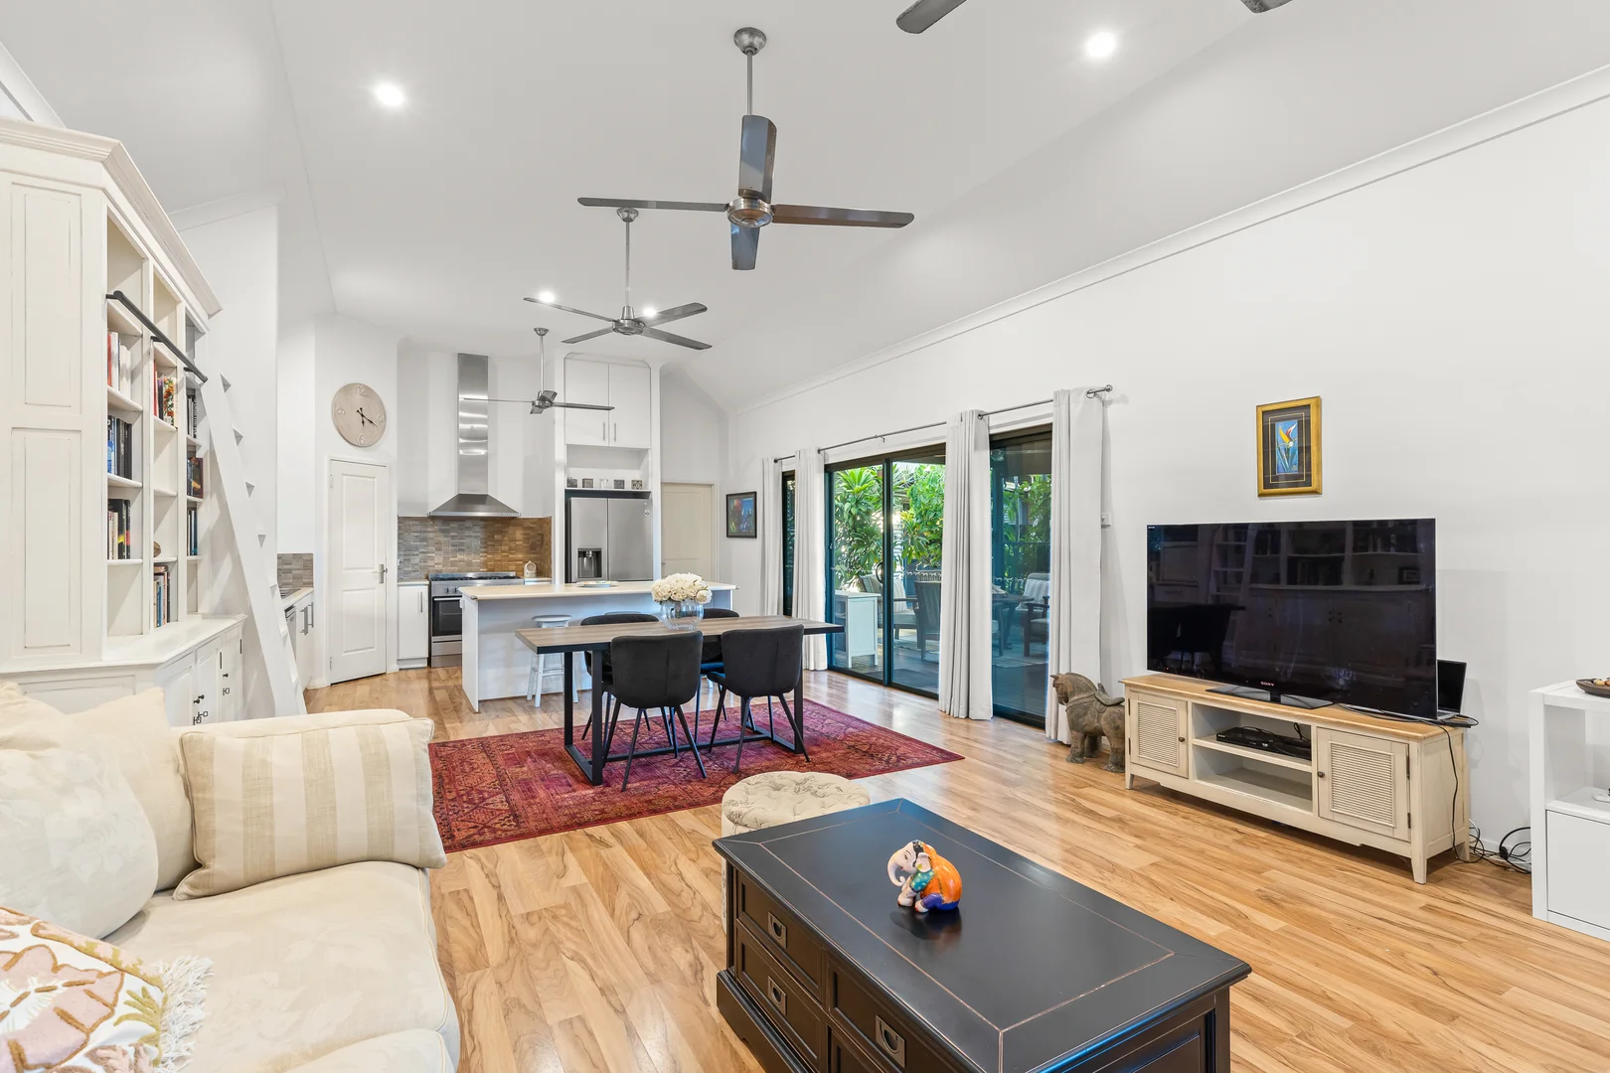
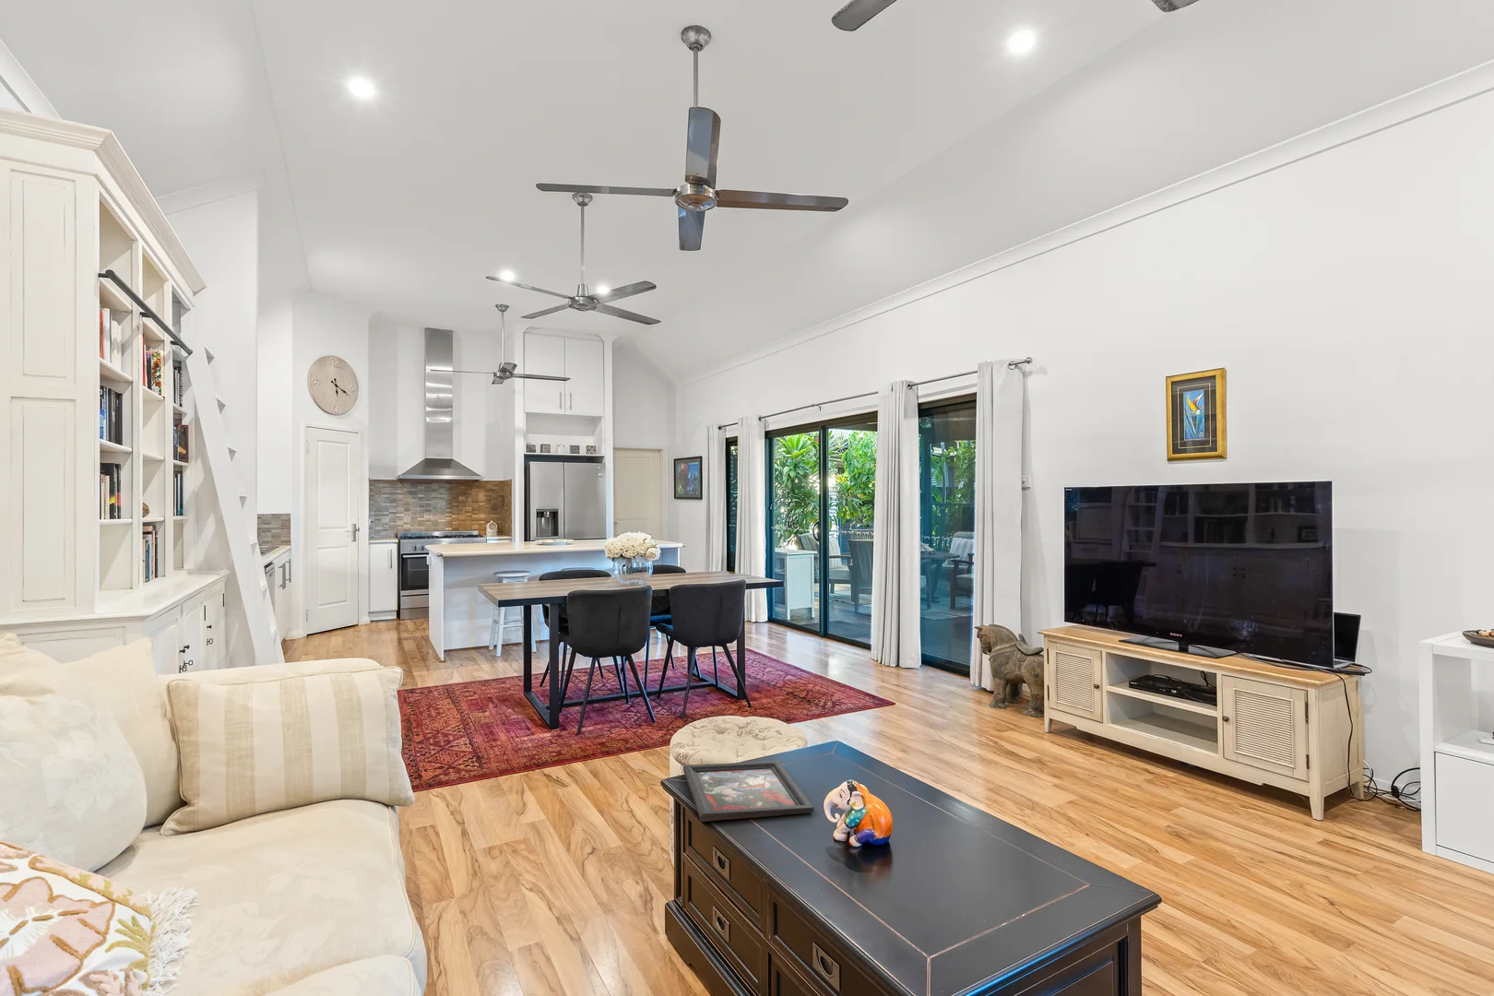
+ decorative tray [683,760,815,823]
